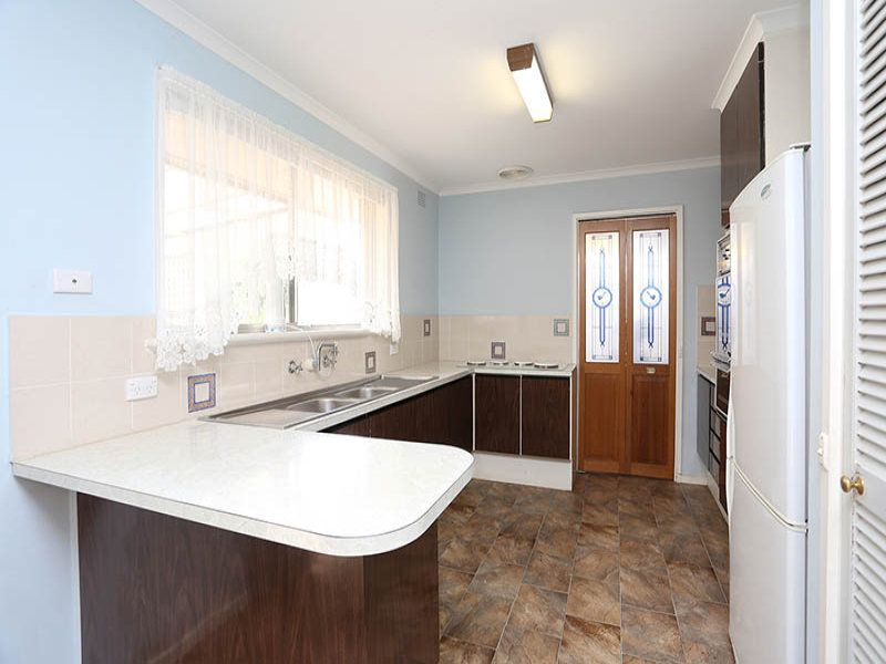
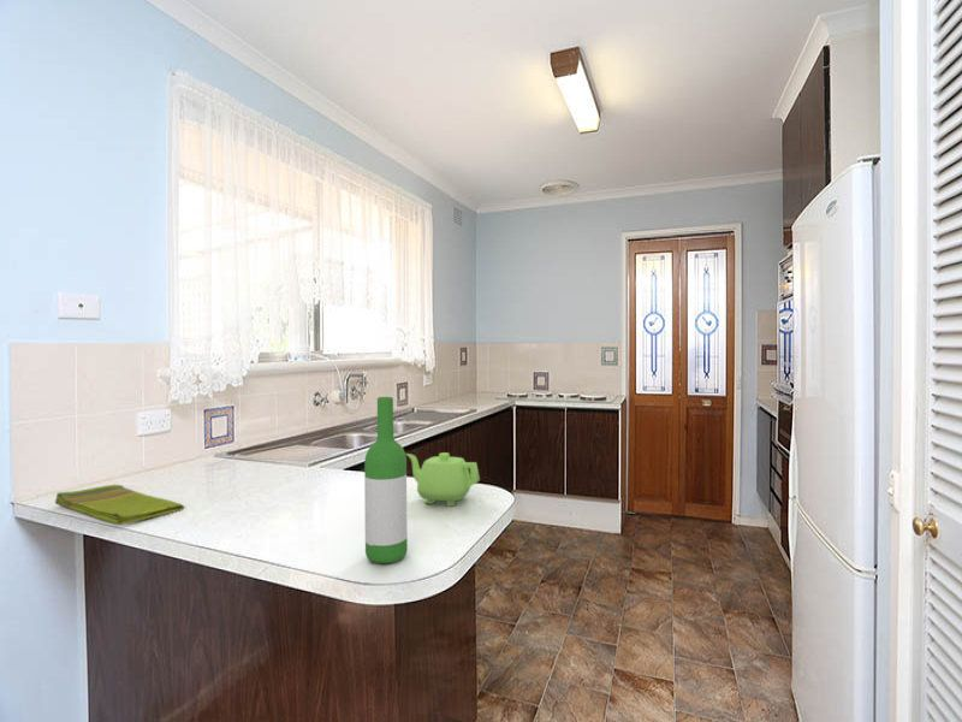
+ dish towel [54,484,185,526]
+ wine bottle [363,396,409,564]
+ teapot [405,451,481,508]
